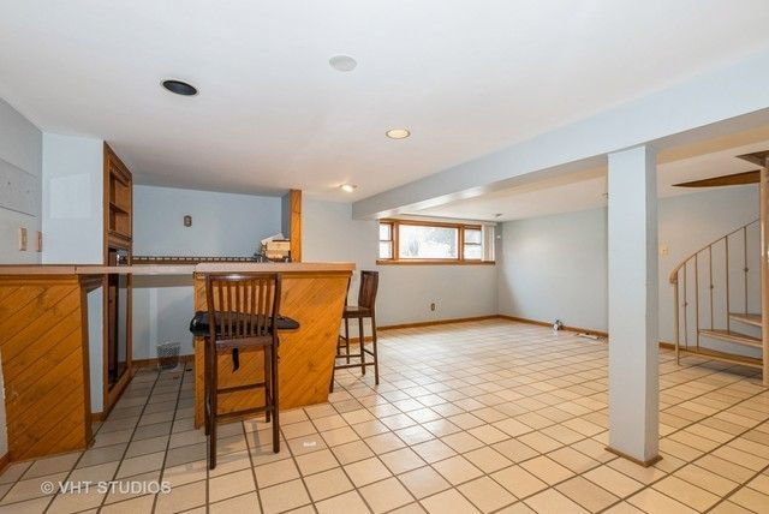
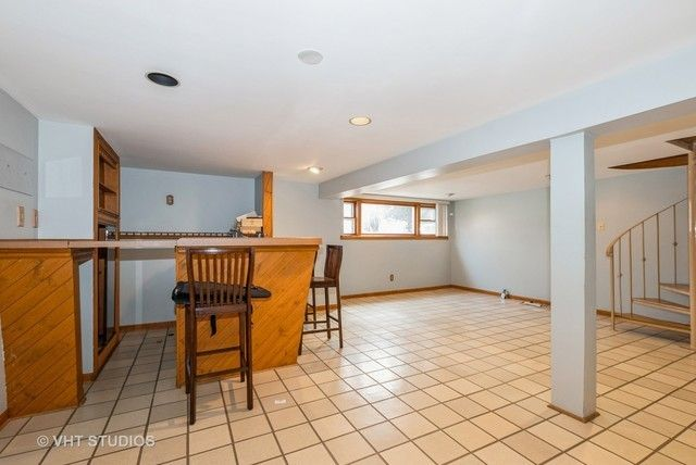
- waste bin [155,341,183,372]
